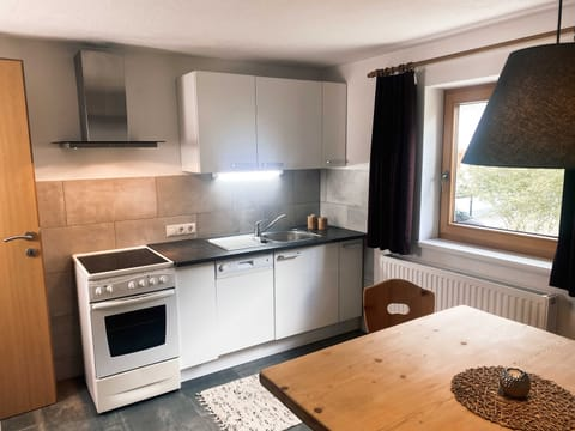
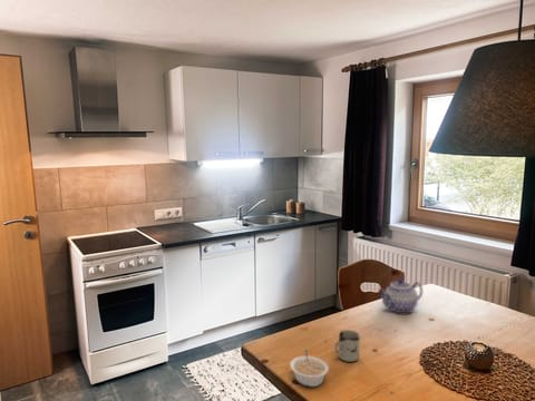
+ teapot [378,277,424,314]
+ legume [289,349,330,388]
+ cup [333,329,361,363]
